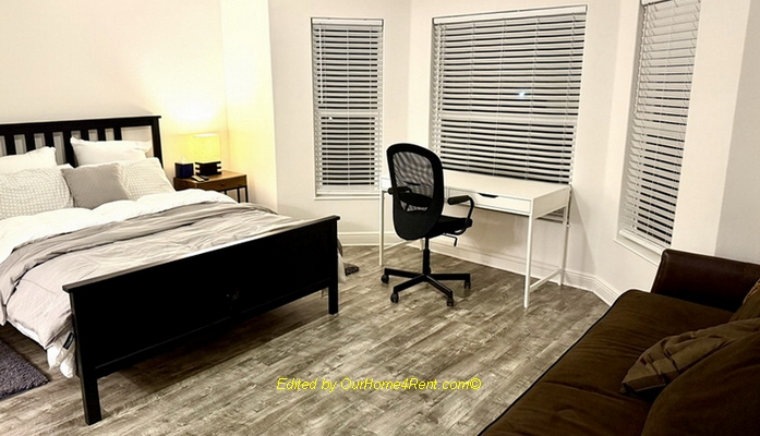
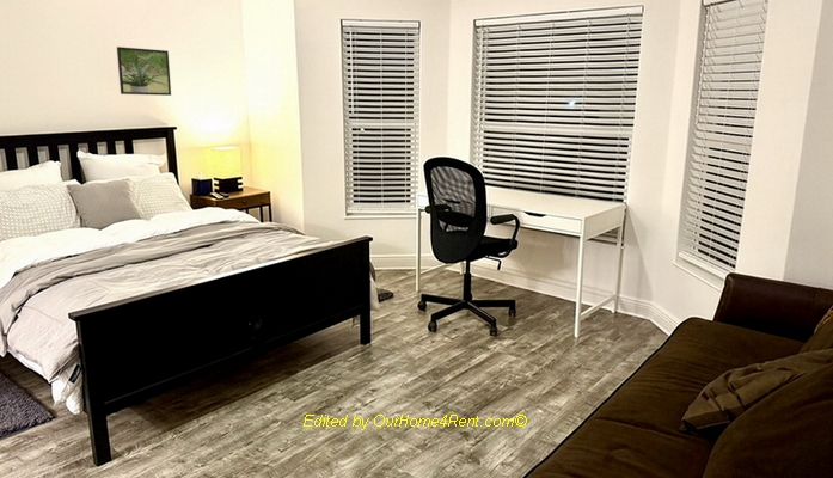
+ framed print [116,45,172,97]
